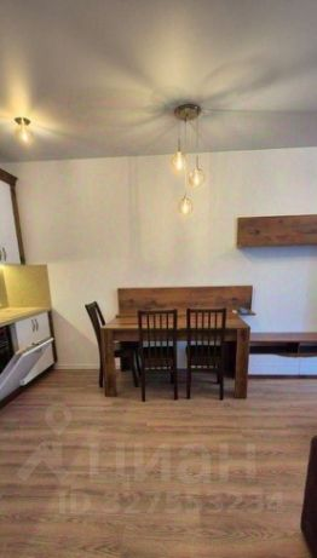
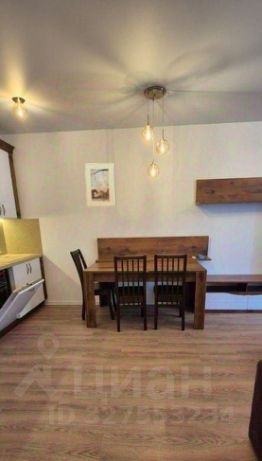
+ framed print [84,162,116,207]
